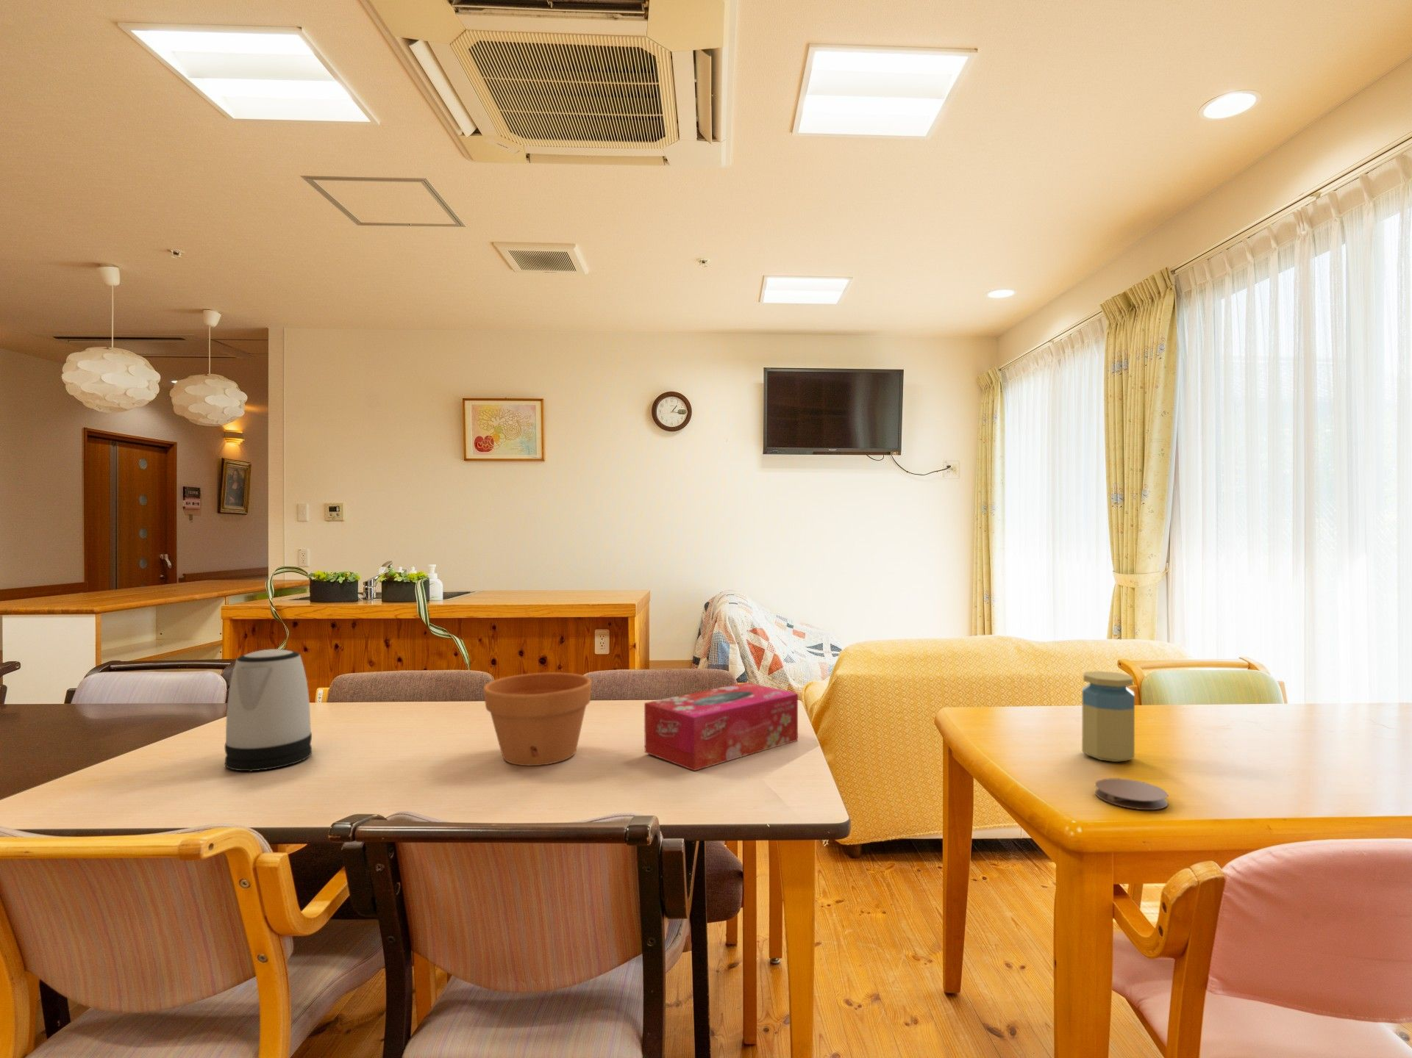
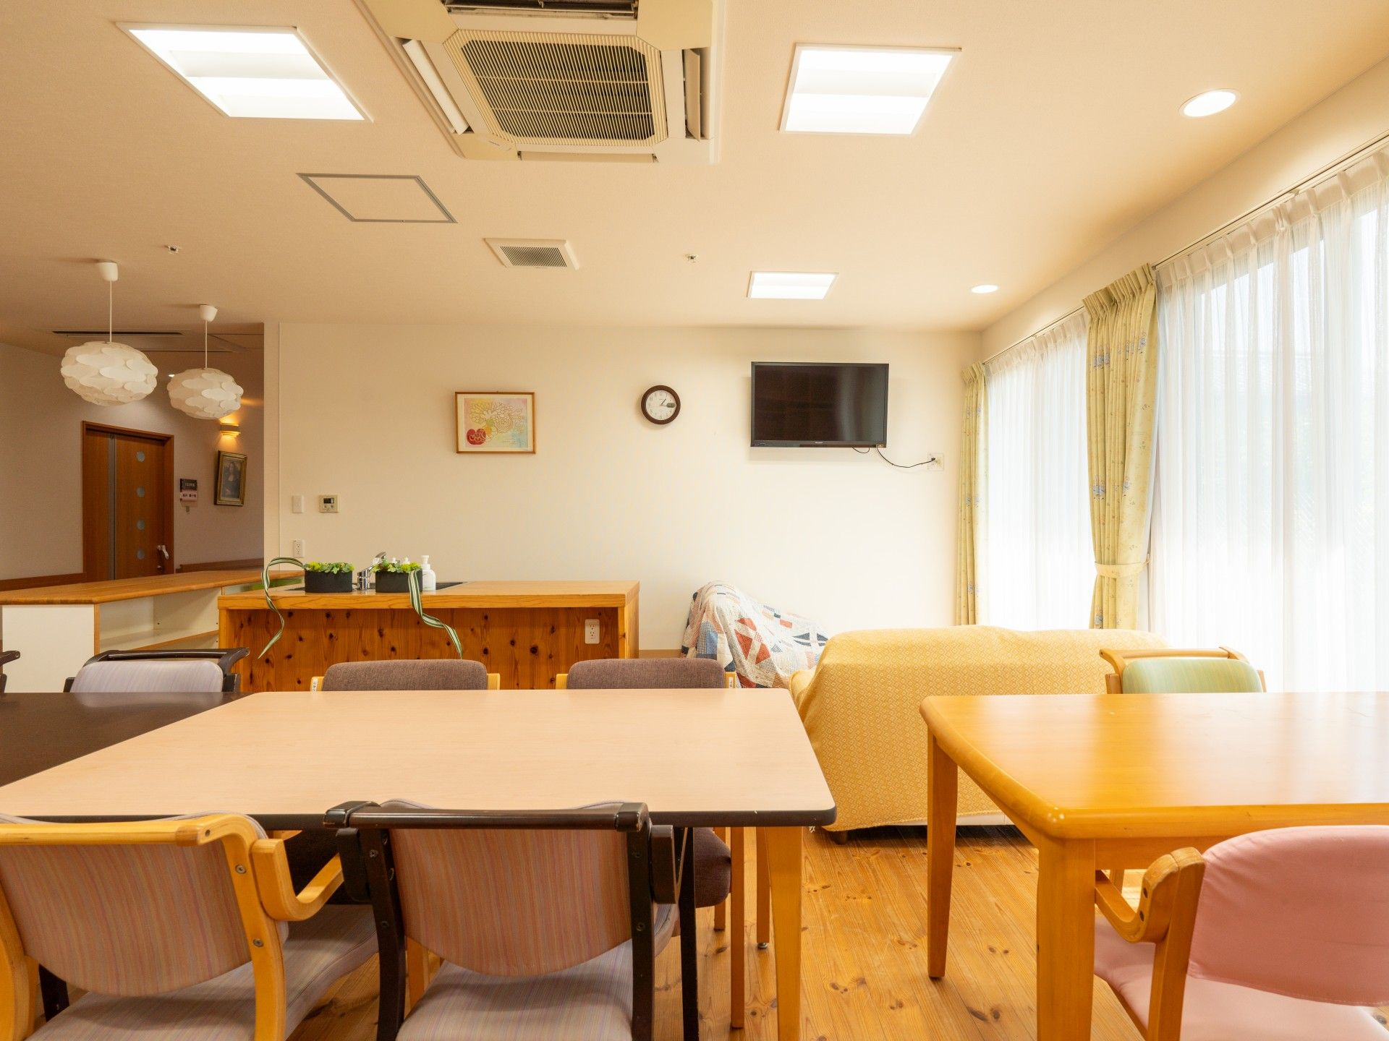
- jar [1081,670,1135,762]
- tissue box [644,682,798,771]
- coaster [1094,777,1169,810]
- kettle [223,648,312,772]
- flower pot [484,671,591,767]
